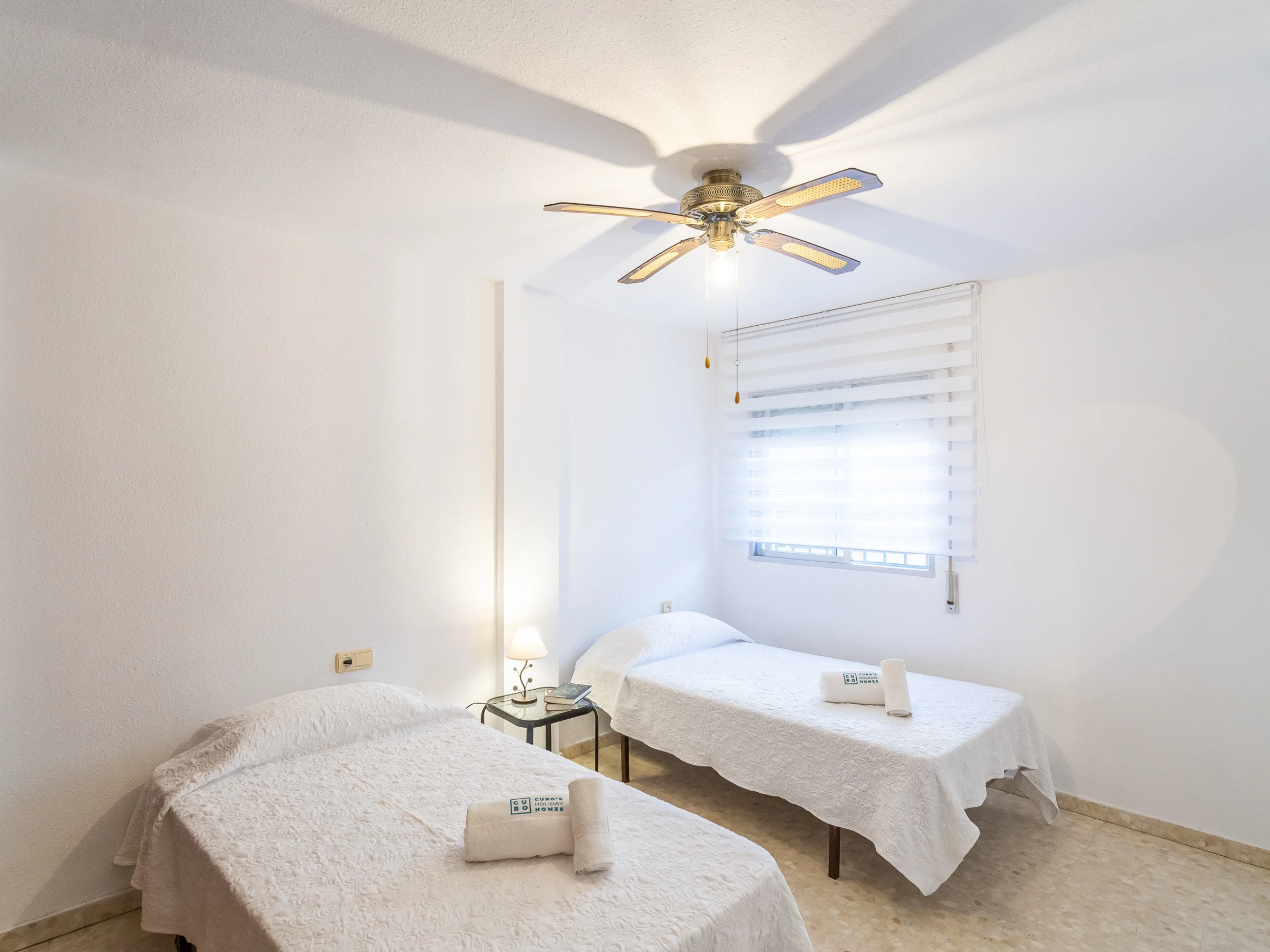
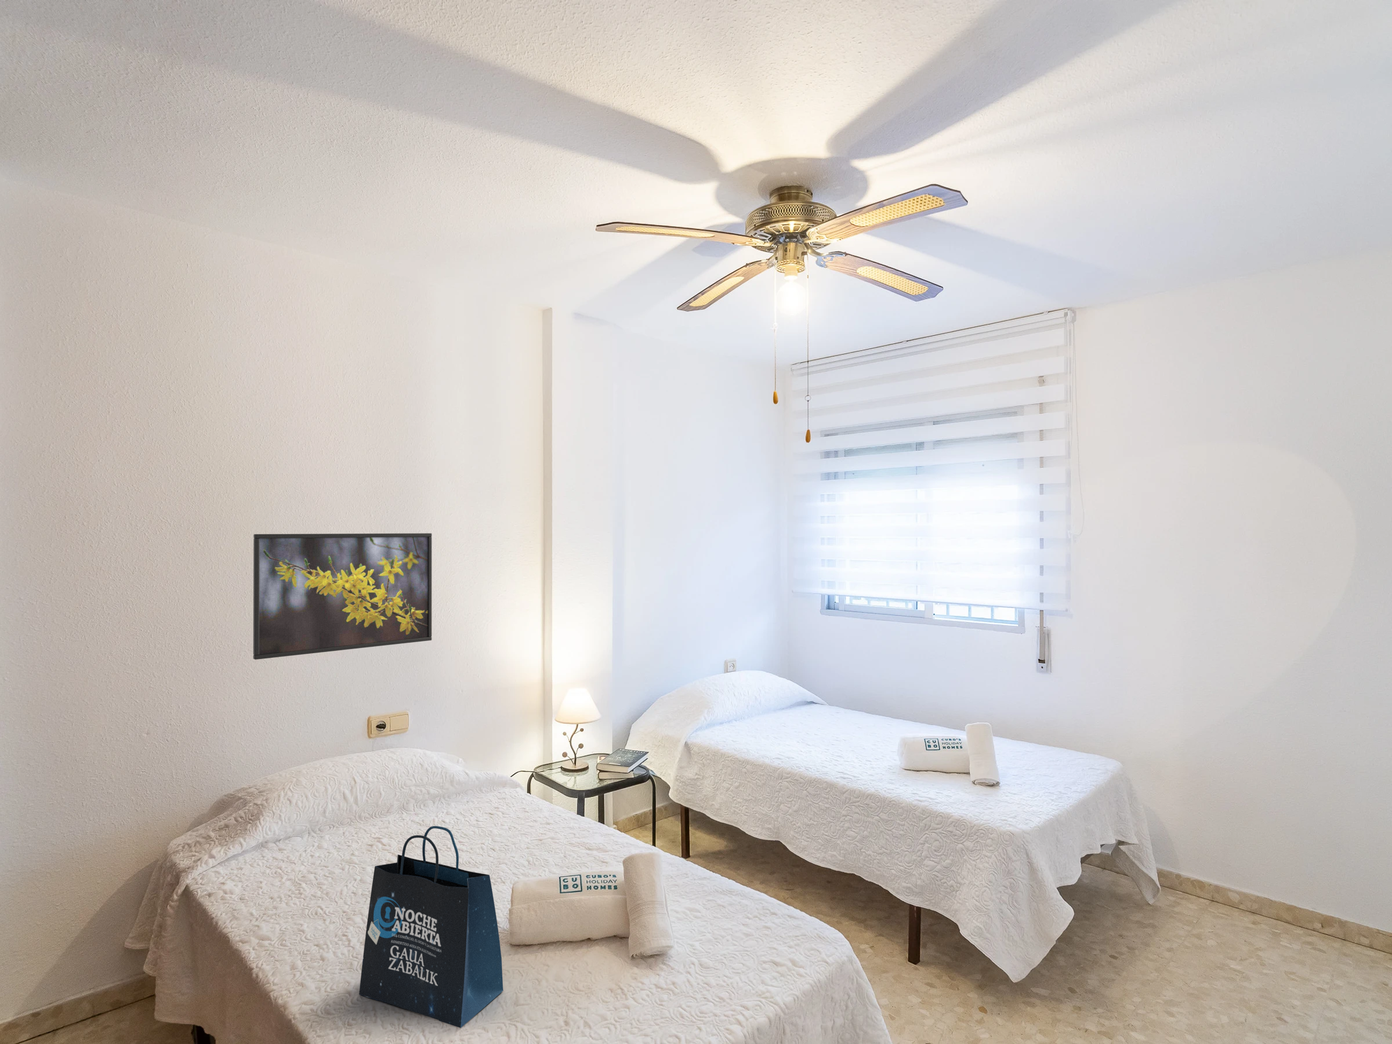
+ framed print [253,533,433,660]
+ tote bag [358,826,504,1029]
